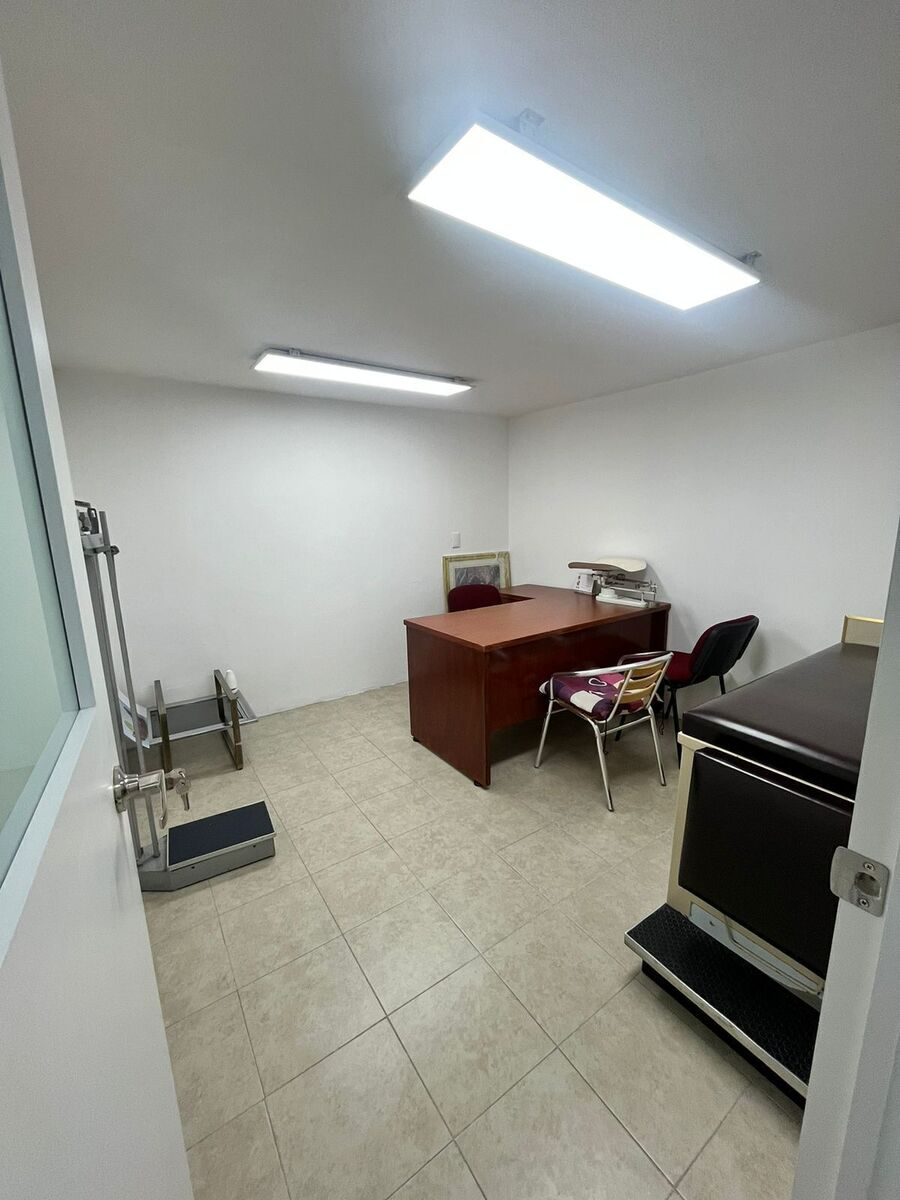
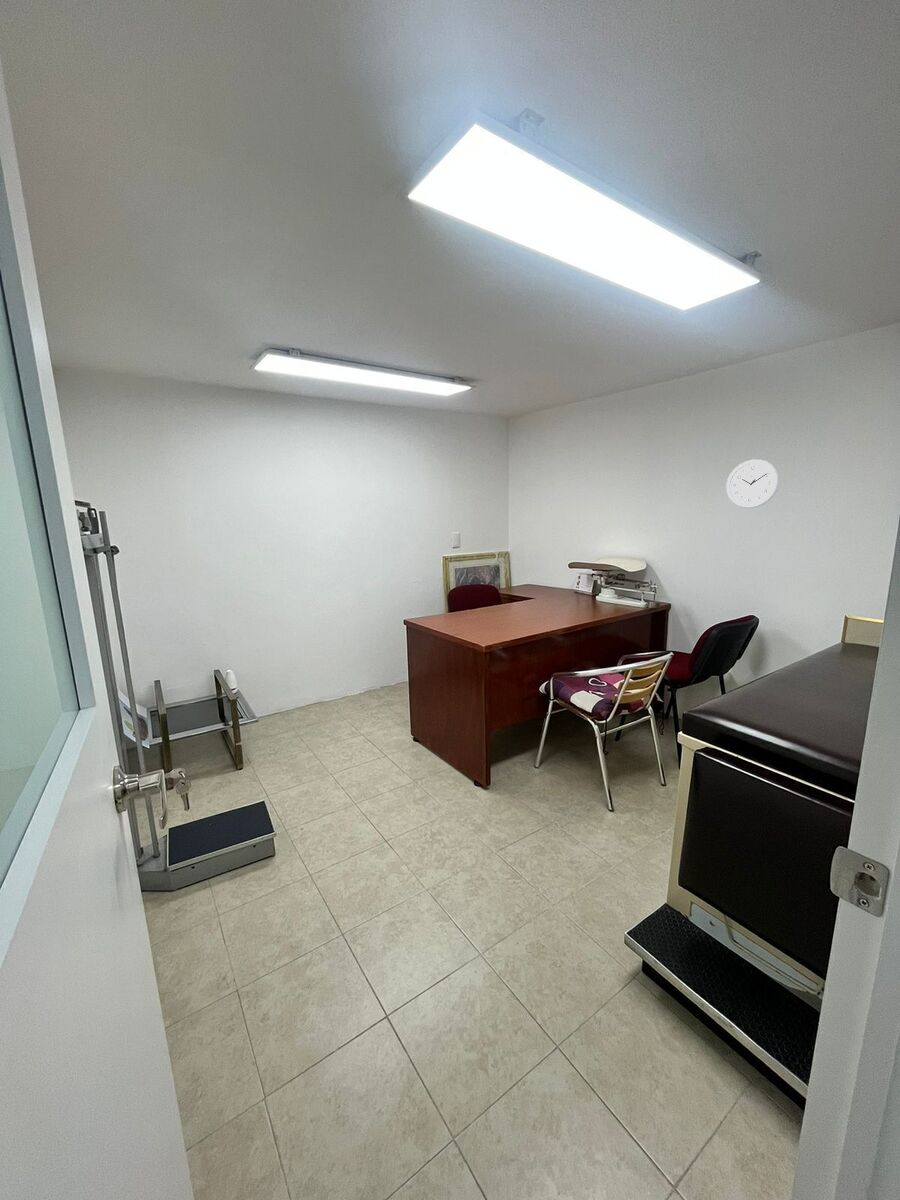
+ wall clock [725,458,780,509]
